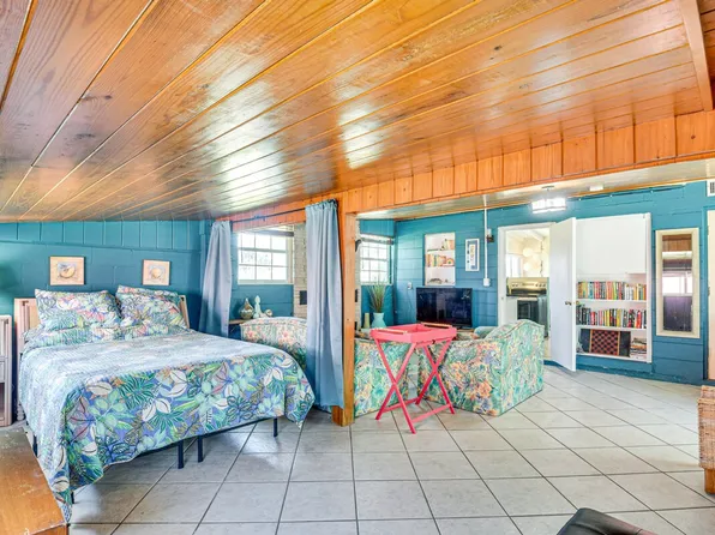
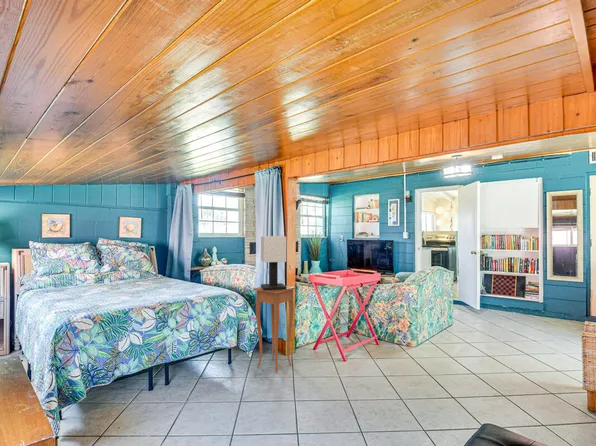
+ side table [252,285,297,373]
+ table lamp [260,235,287,290]
